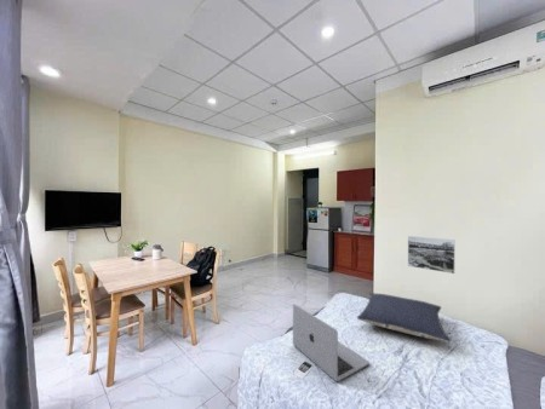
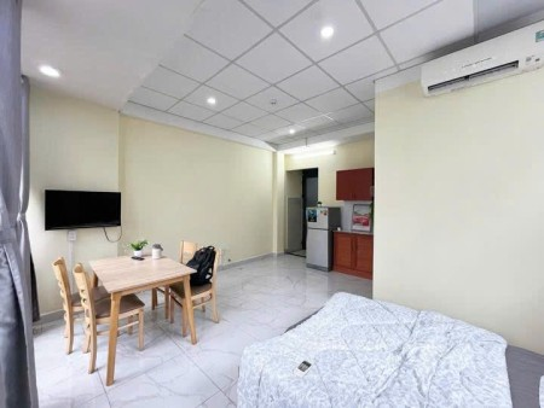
- pillow [356,292,452,344]
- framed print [407,235,457,275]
- laptop [292,303,371,382]
